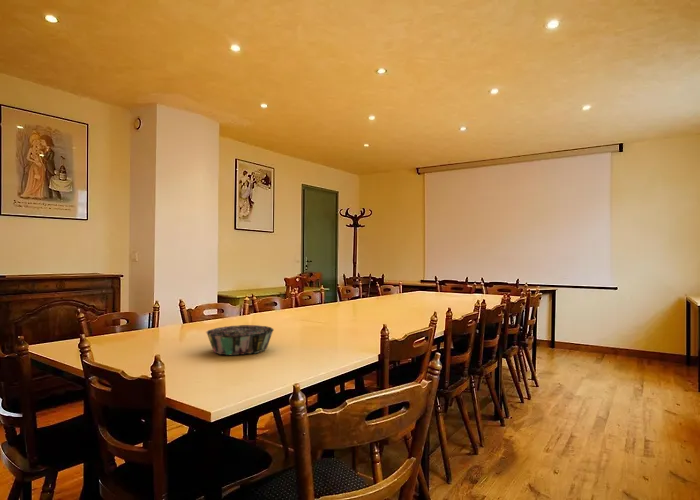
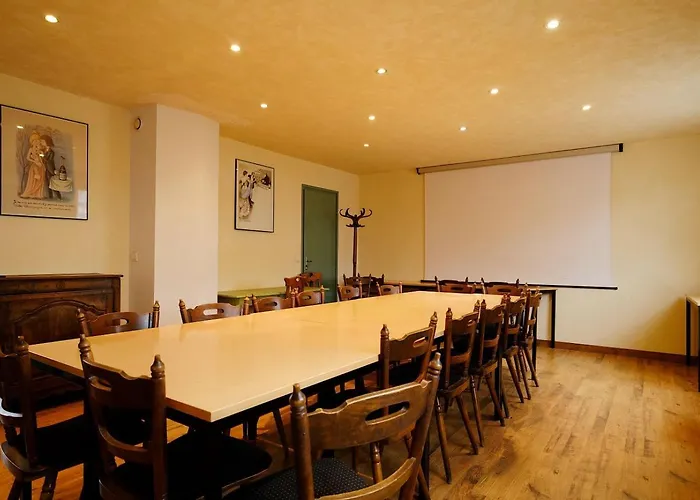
- decorative bowl [205,324,275,356]
